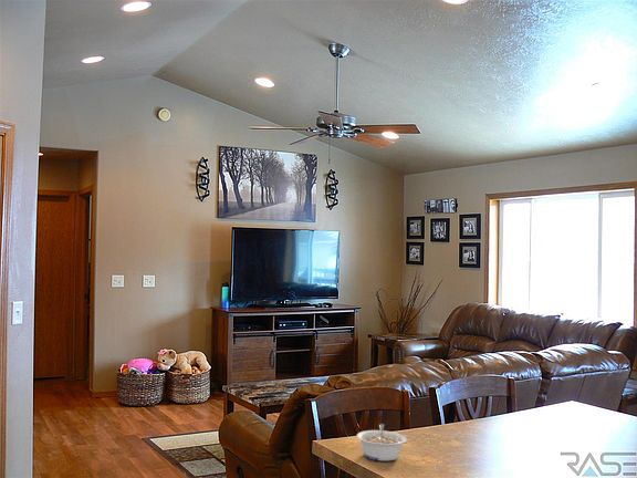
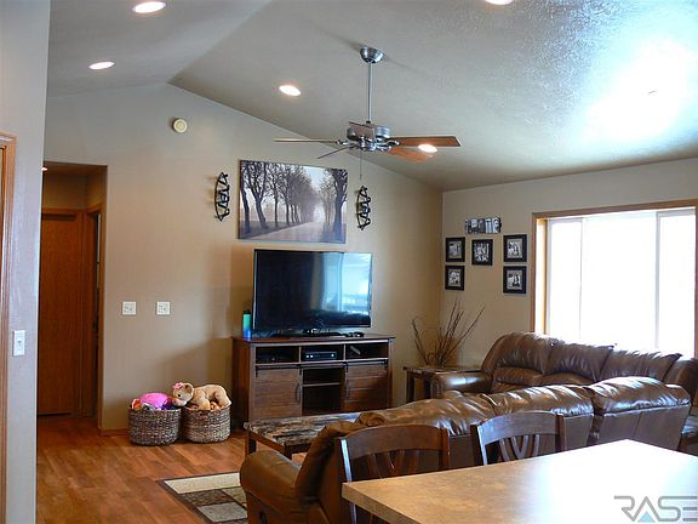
- legume [356,423,407,463]
